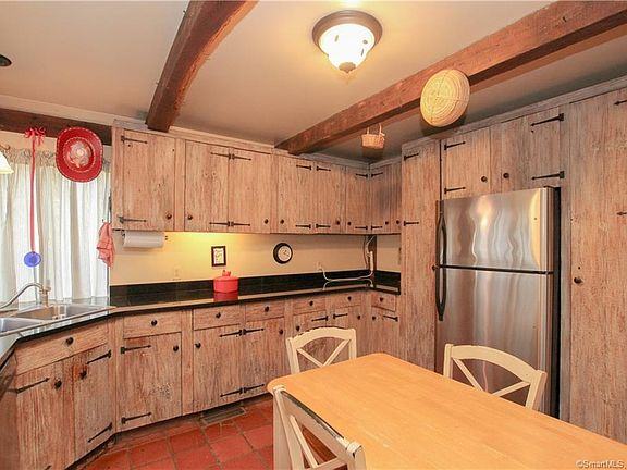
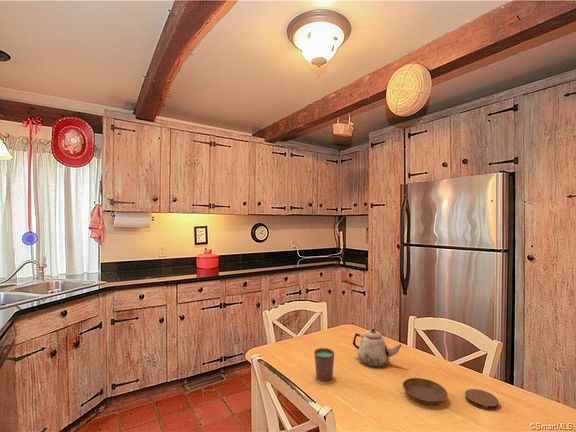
+ cup [313,347,335,382]
+ saucer [402,377,448,406]
+ teapot [352,328,403,368]
+ coaster [464,388,500,411]
